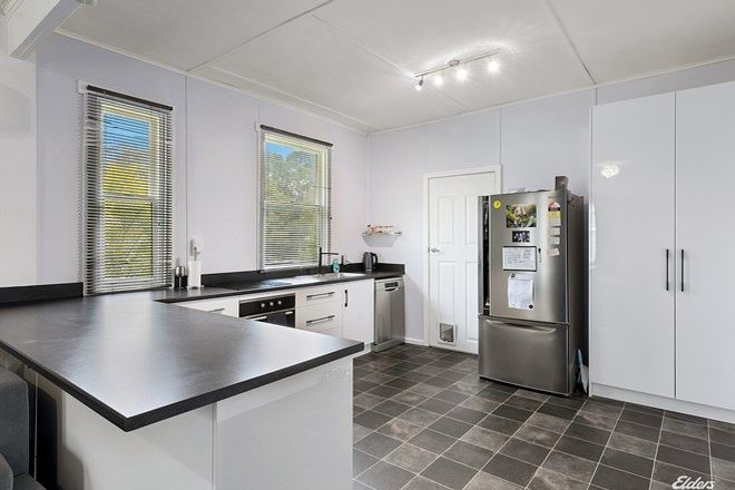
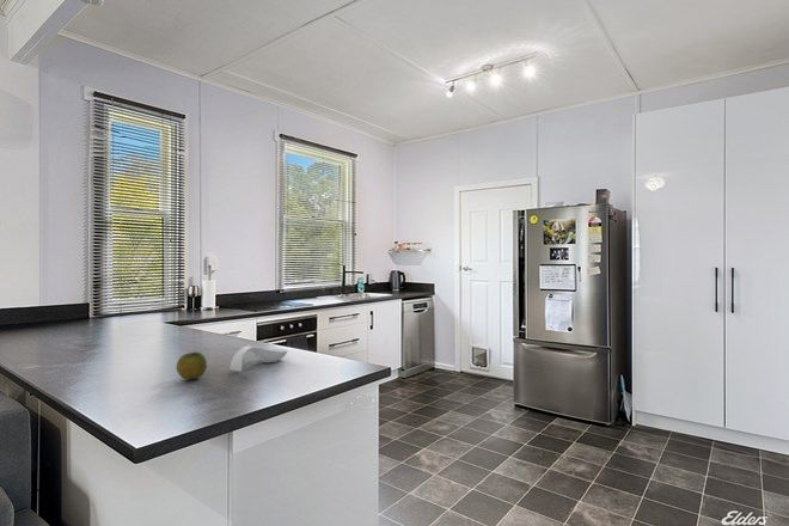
+ spoon rest [230,345,288,373]
+ fruit [176,350,208,380]
